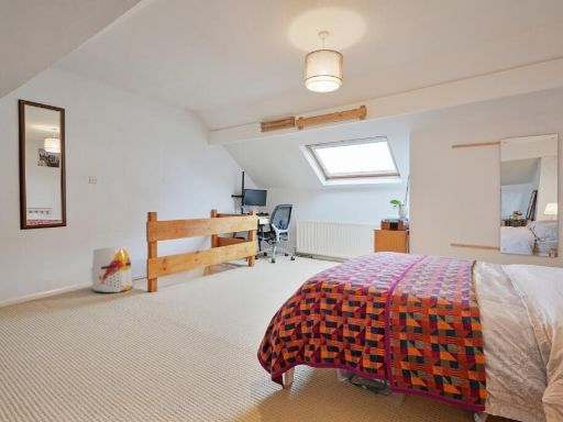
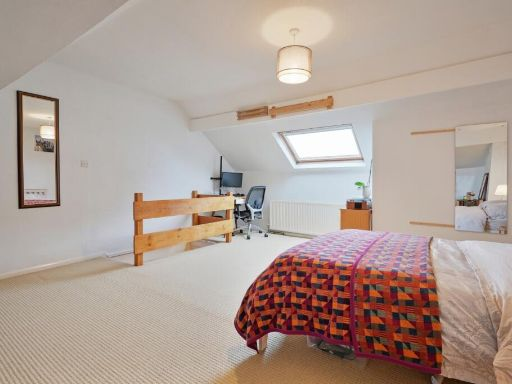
- helmet [90,245,134,293]
